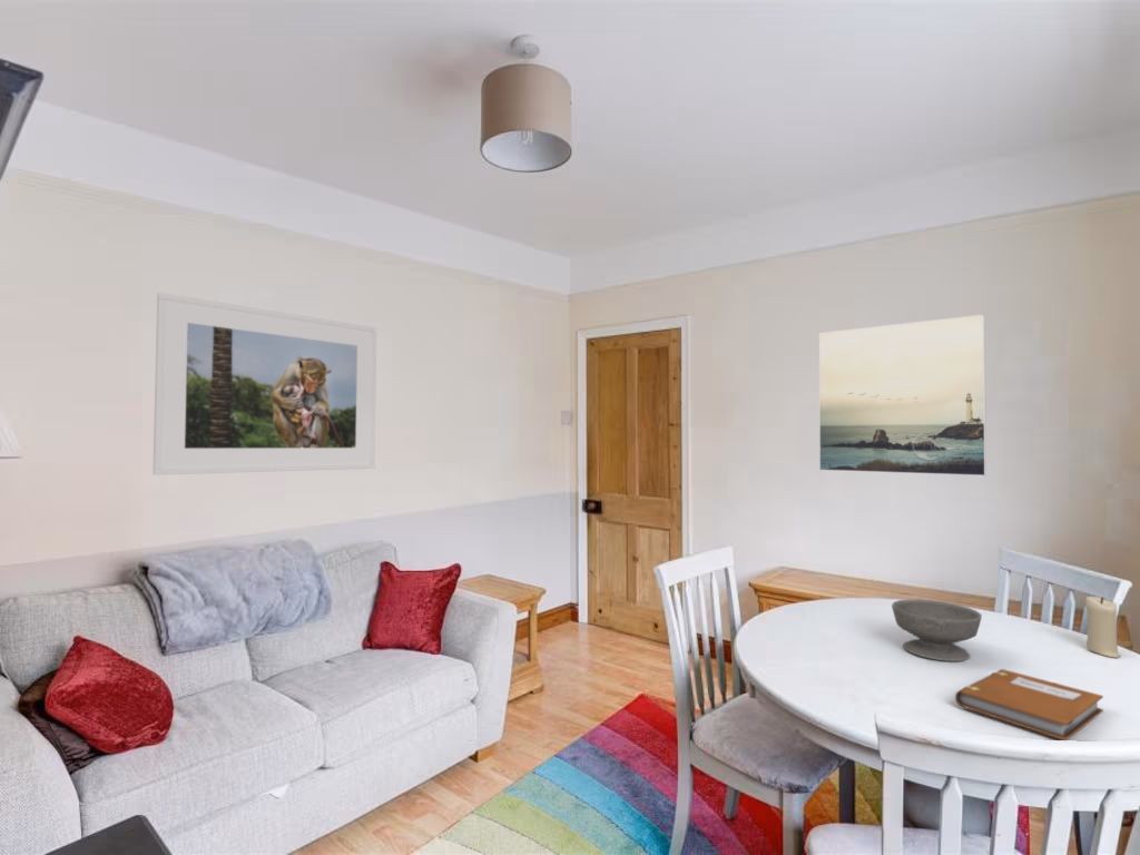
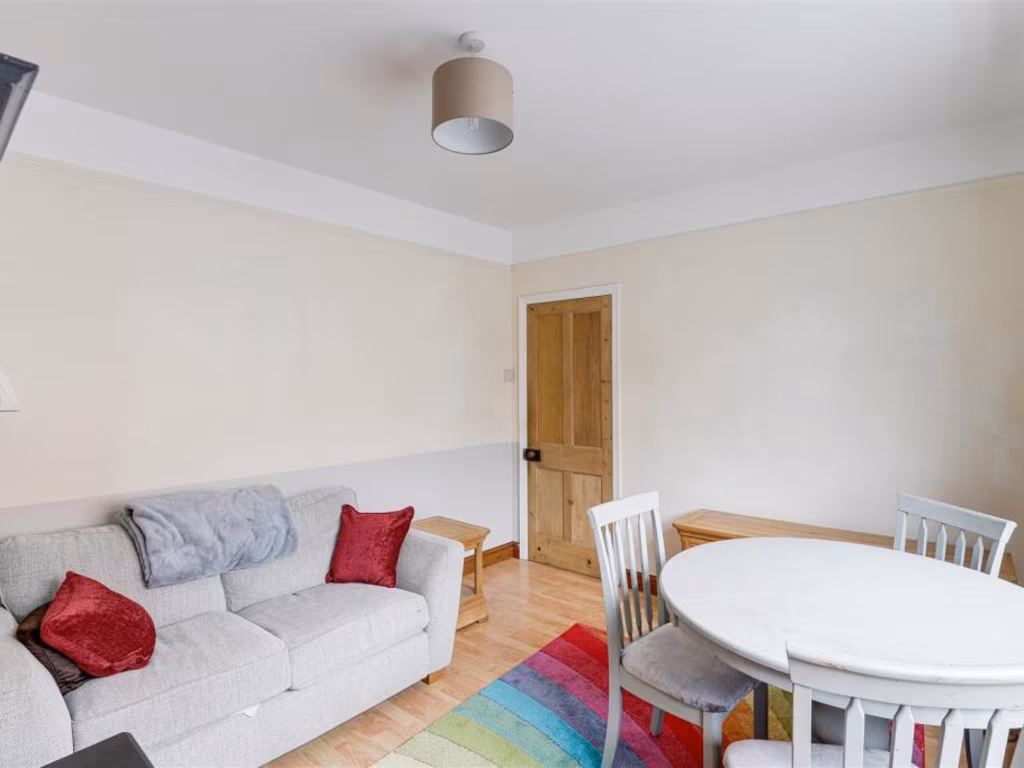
- bowl [891,599,983,662]
- notebook [954,668,1104,741]
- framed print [818,313,987,478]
- candle [1084,596,1121,659]
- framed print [151,292,377,476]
